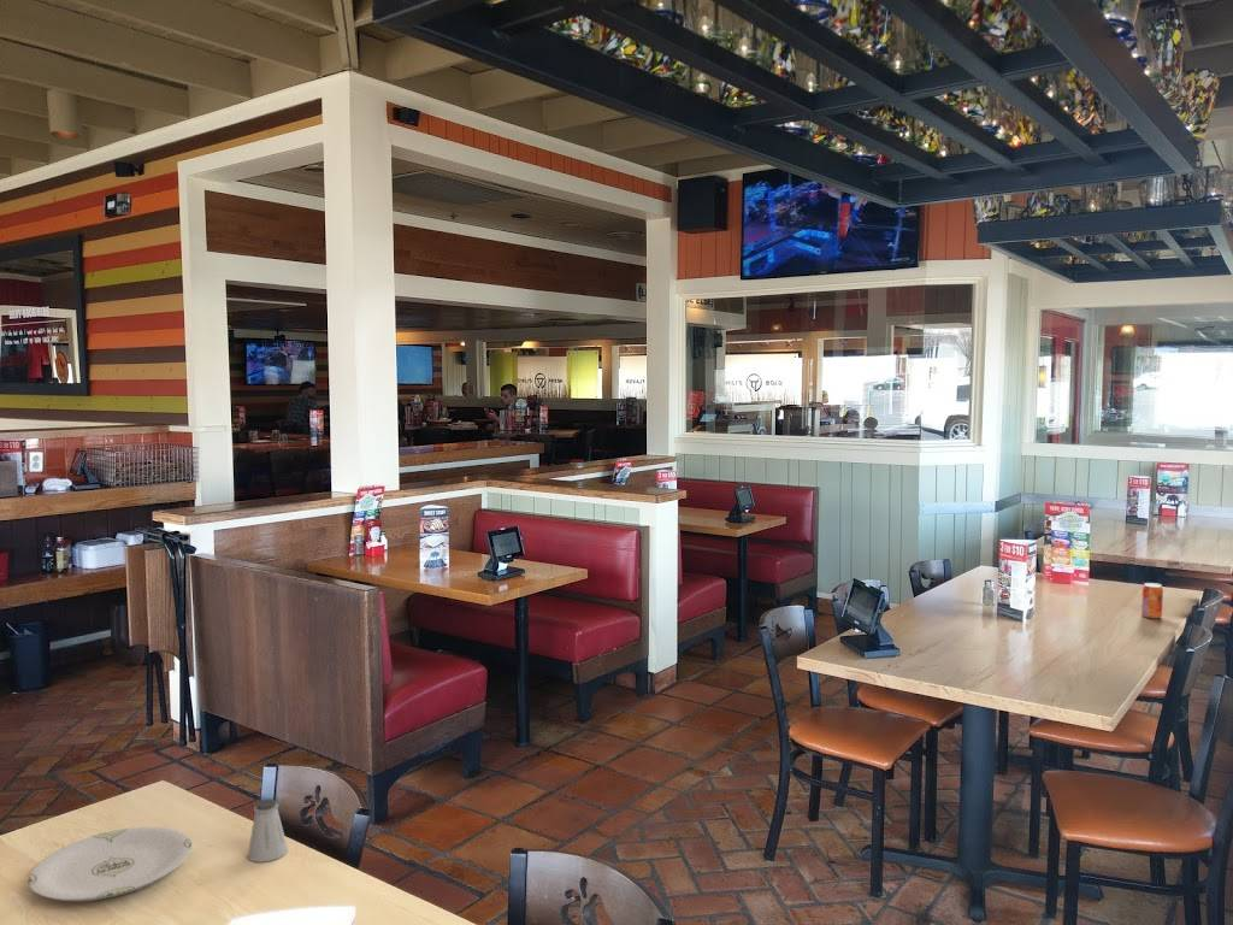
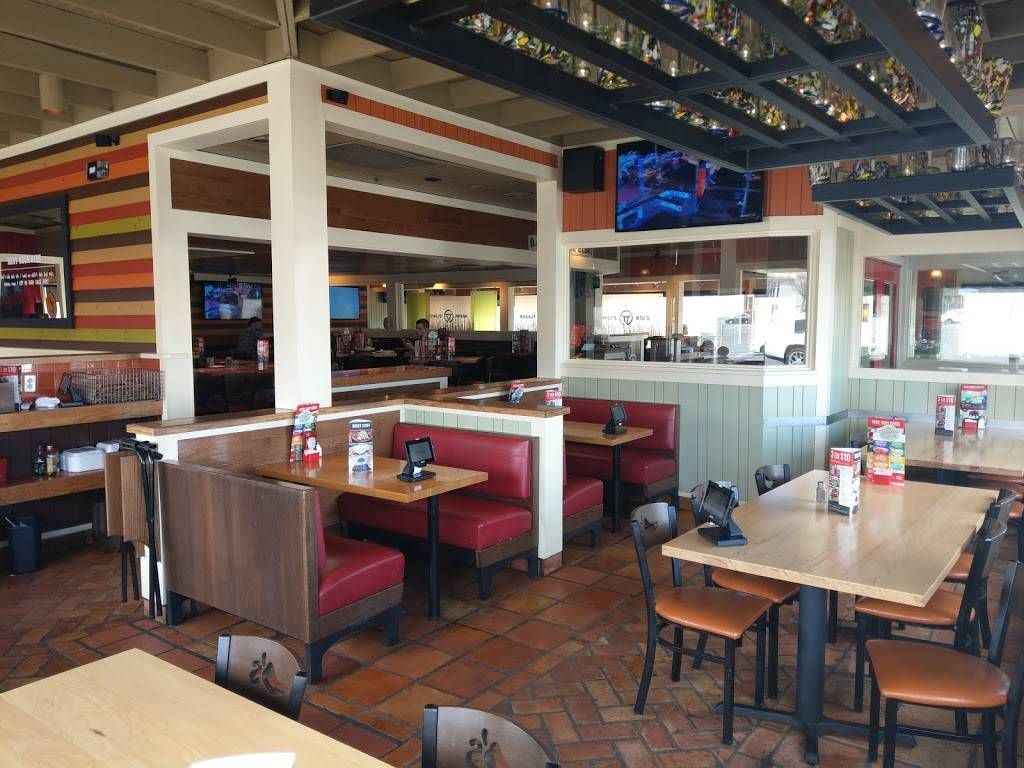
- plate [28,826,193,902]
- beverage can [1140,582,1164,620]
- saltshaker [247,797,289,864]
